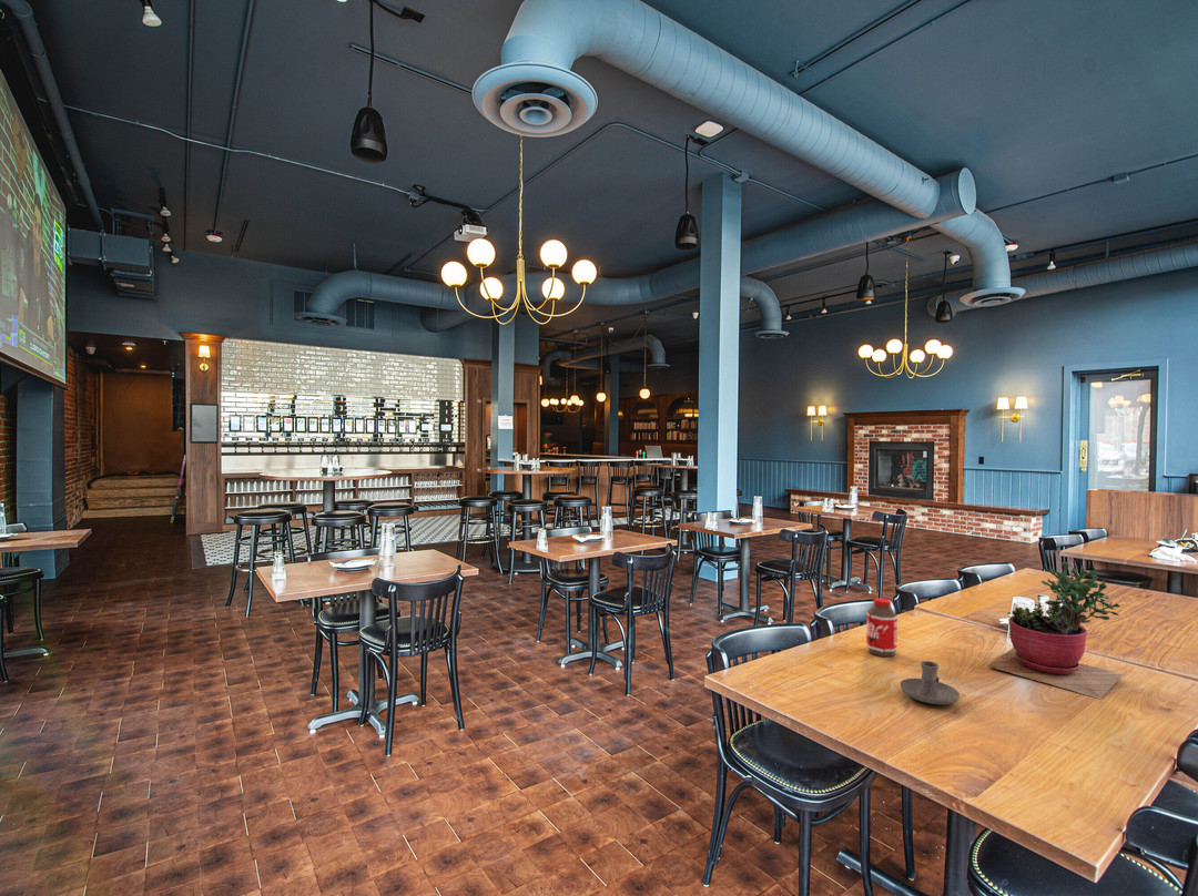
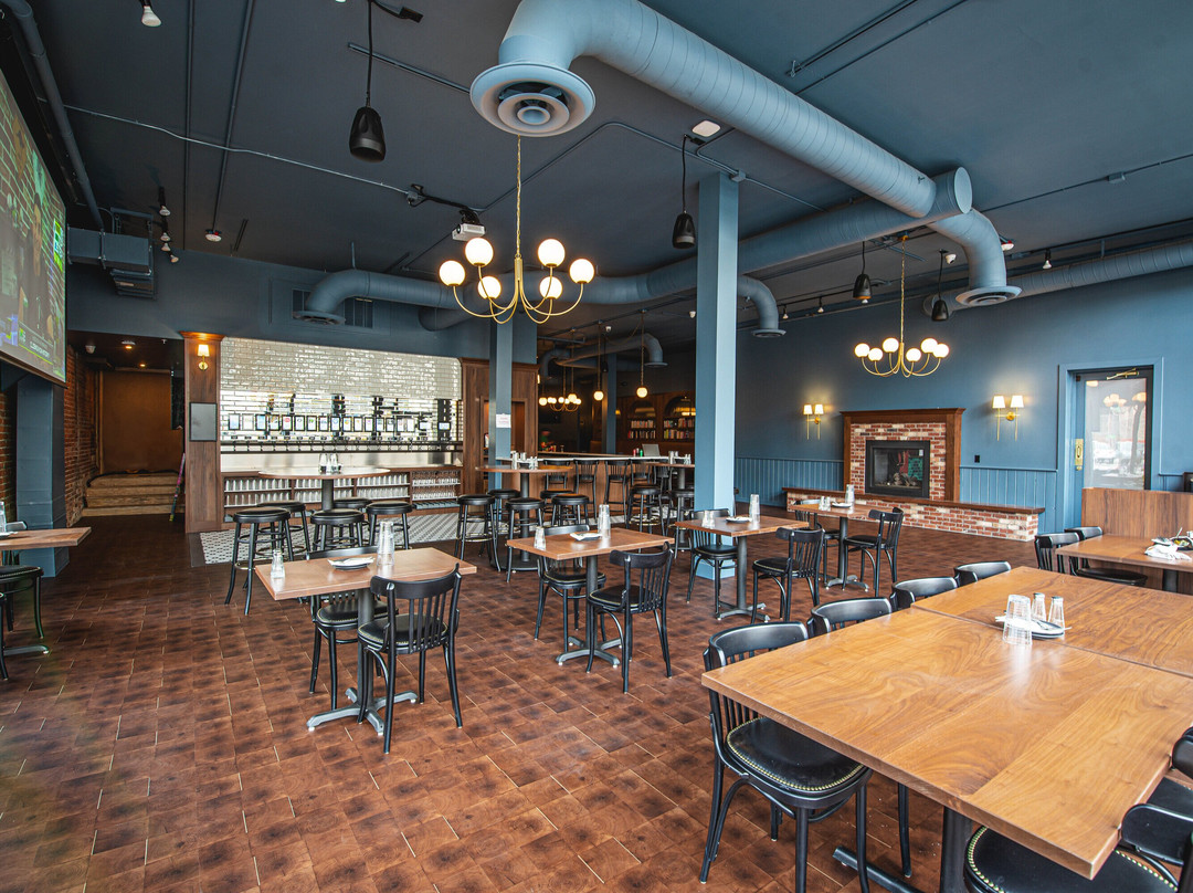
- succulent plant [986,561,1124,701]
- bottle [865,597,898,658]
- candle holder [898,660,961,705]
